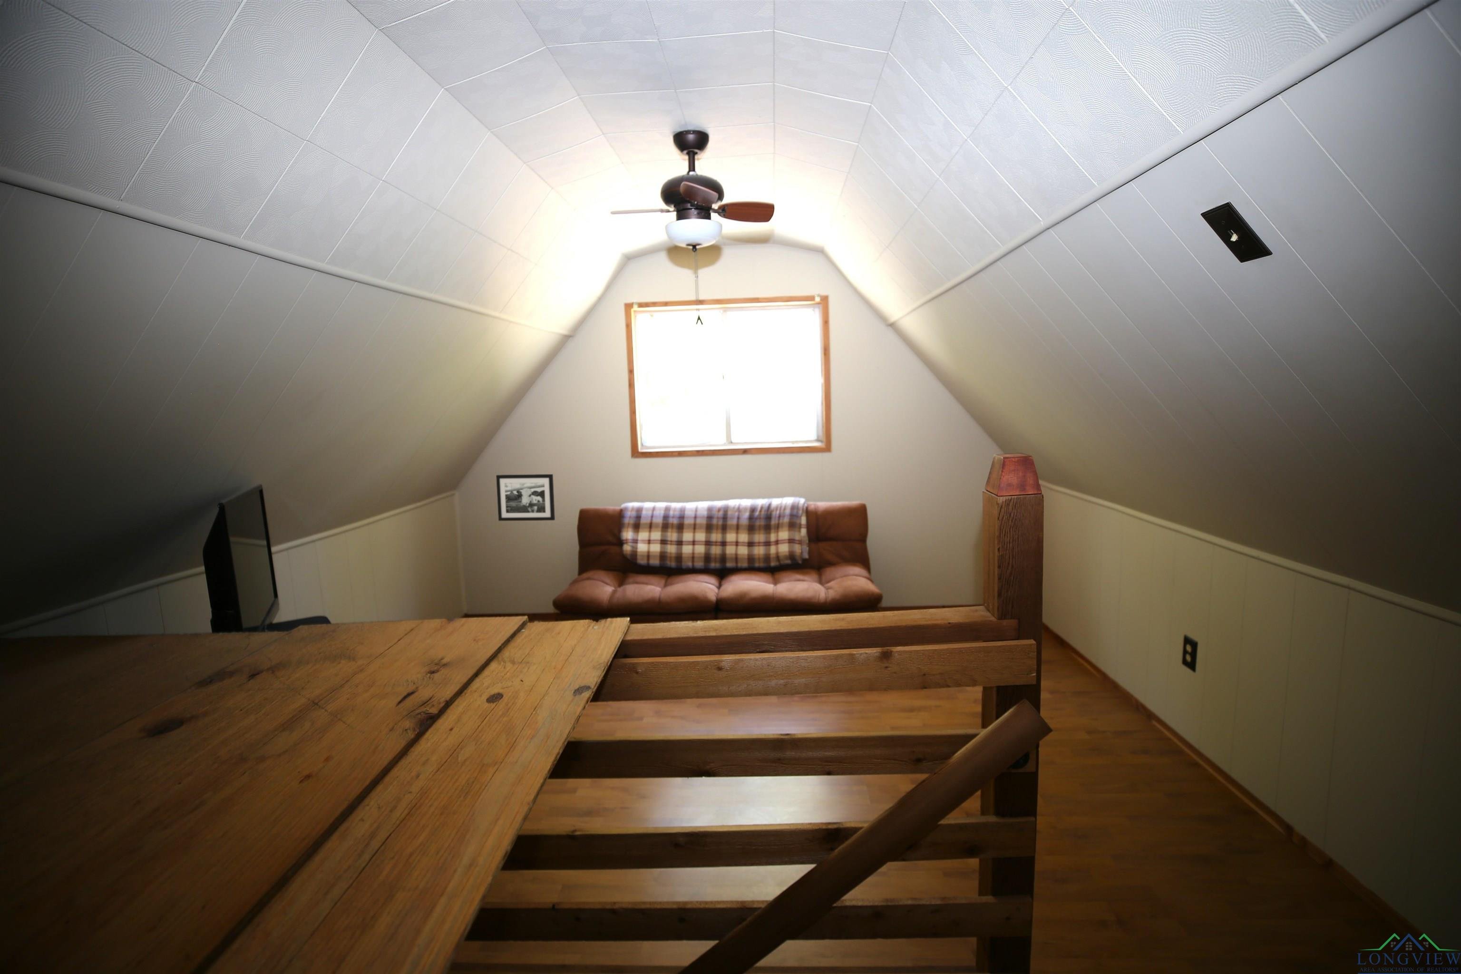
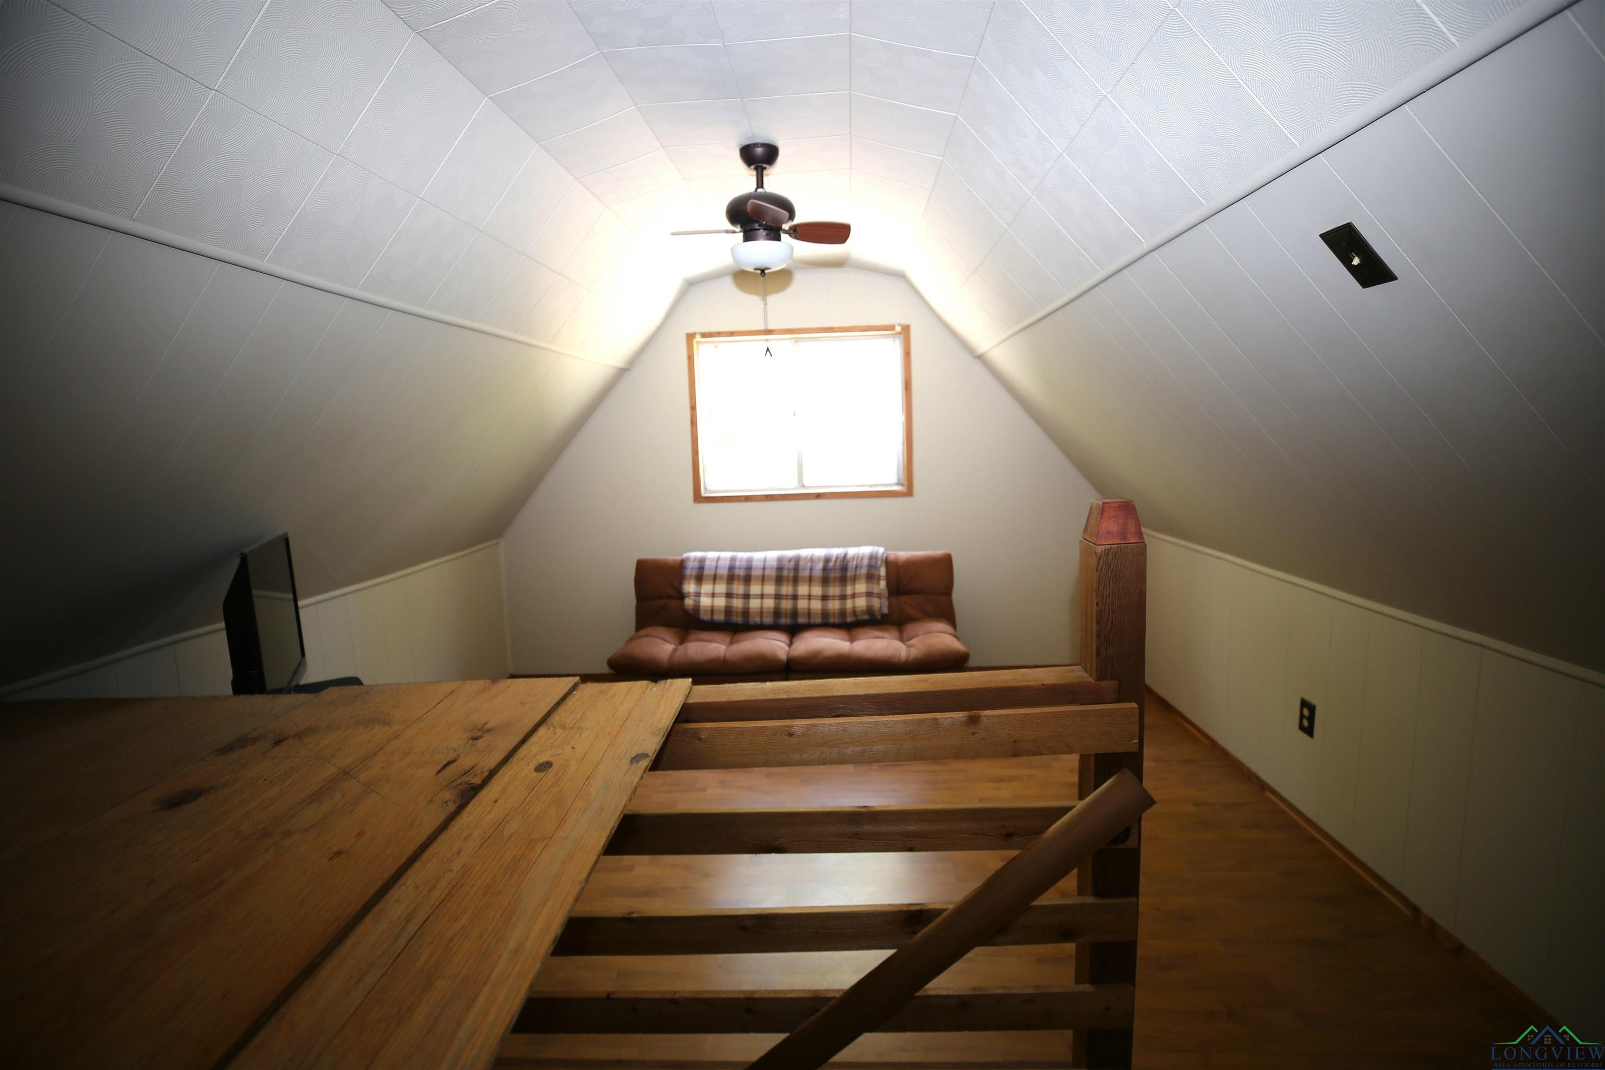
- picture frame [496,474,555,521]
